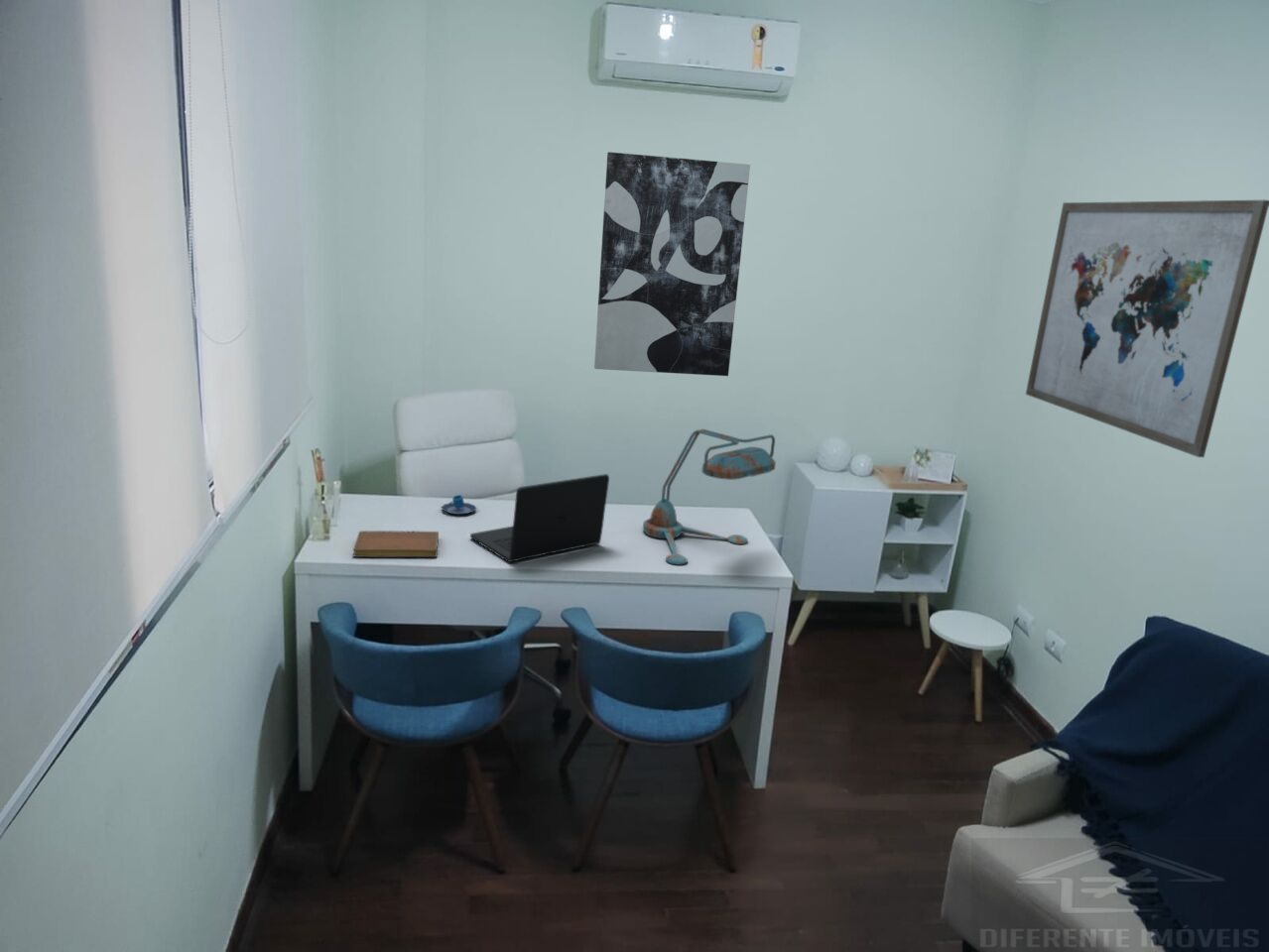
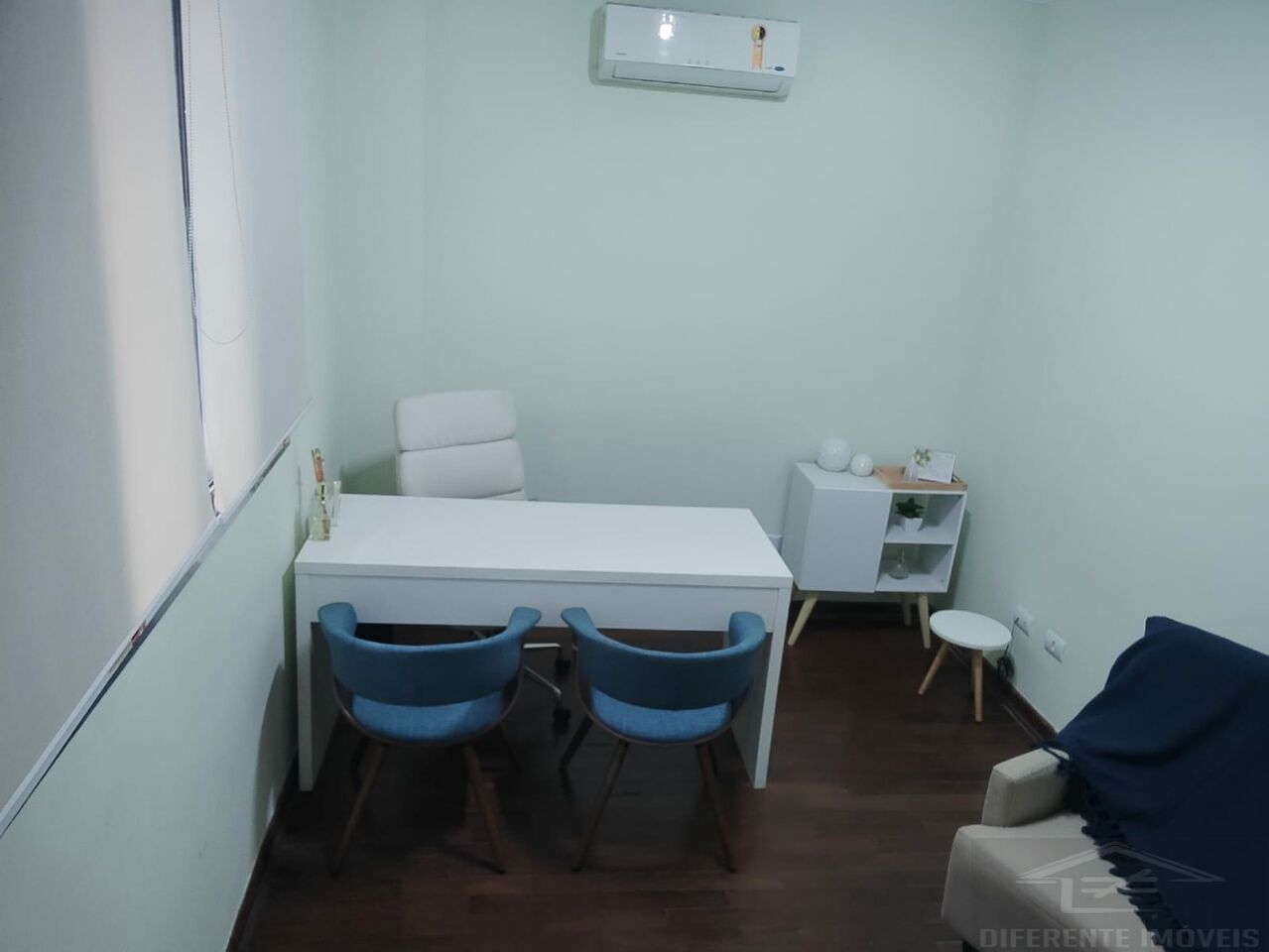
- notebook [352,530,440,558]
- desk lamp [642,428,777,566]
- wall art [593,151,751,377]
- laptop [469,473,610,563]
- wall art [1025,199,1269,458]
- mug [441,494,477,516]
